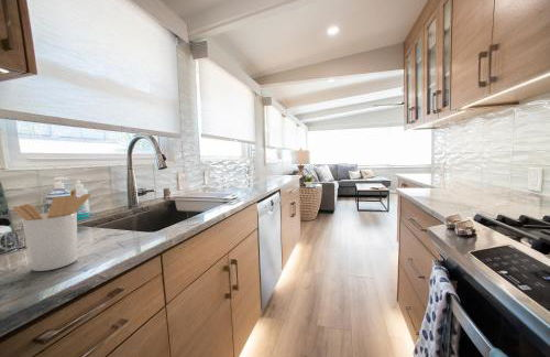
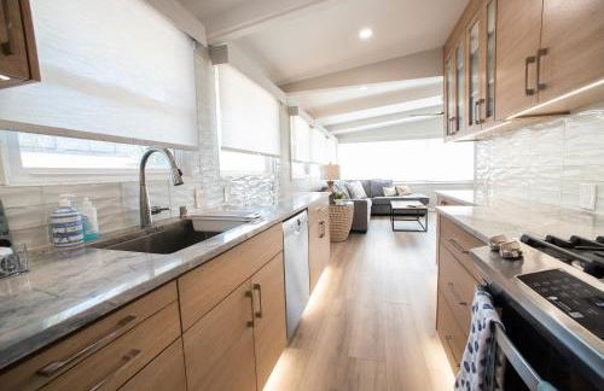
- utensil holder [12,187,91,272]
